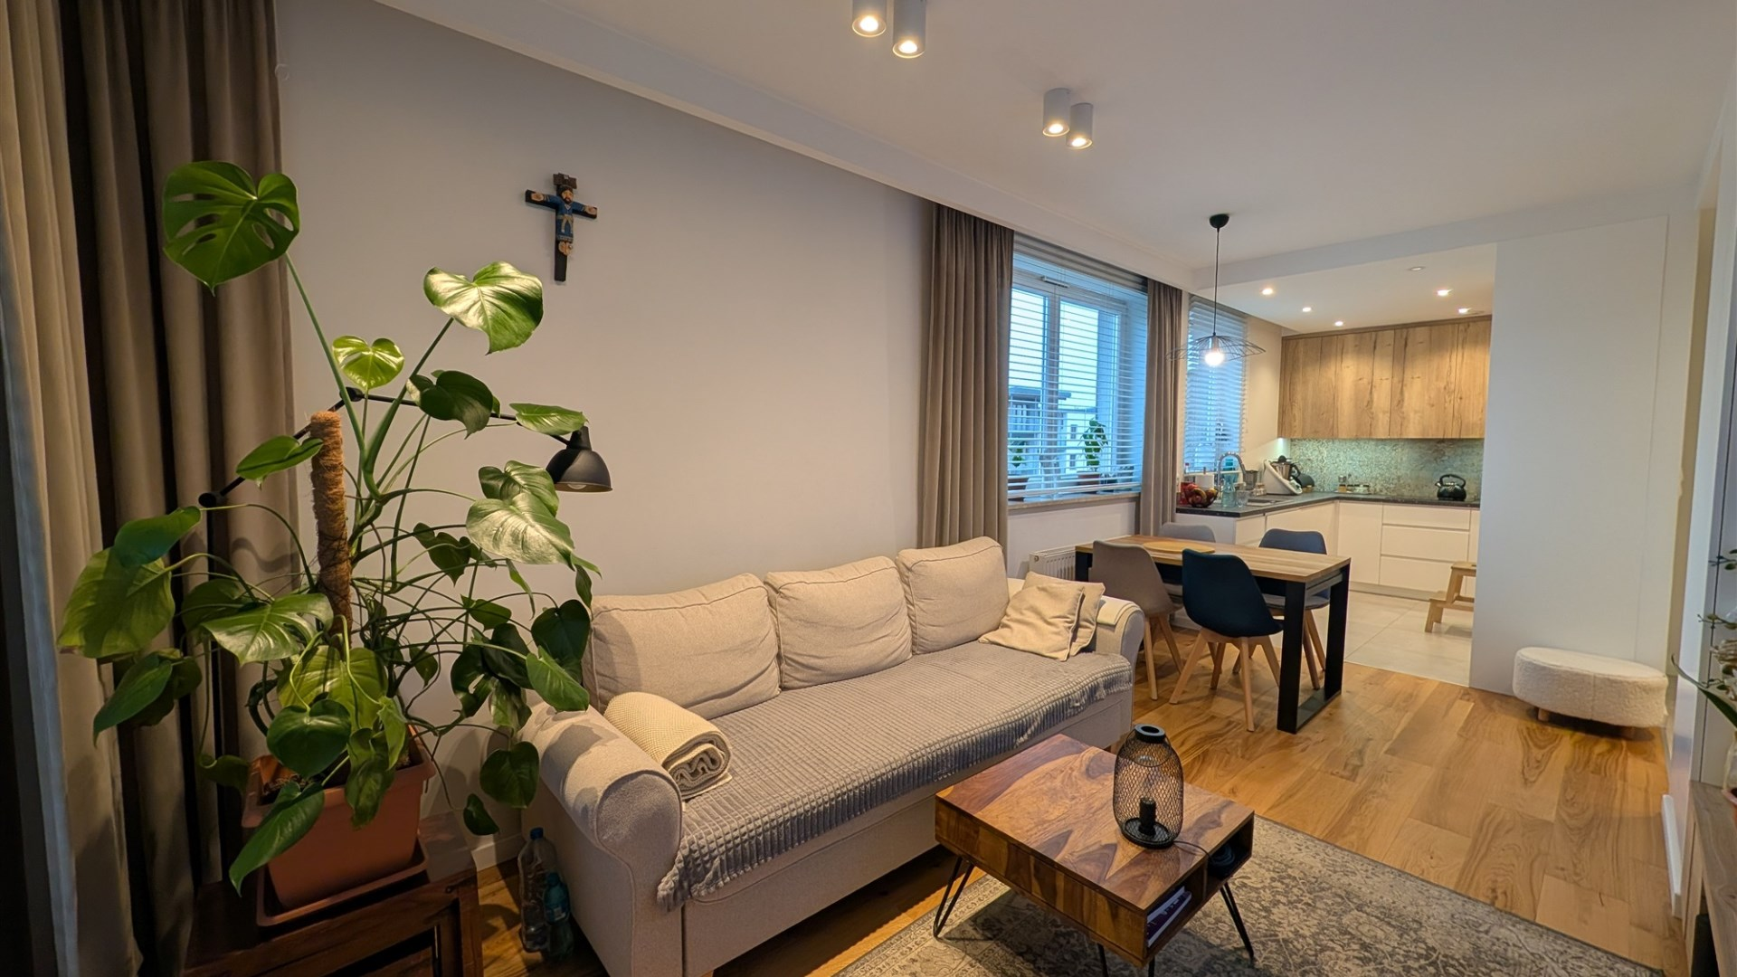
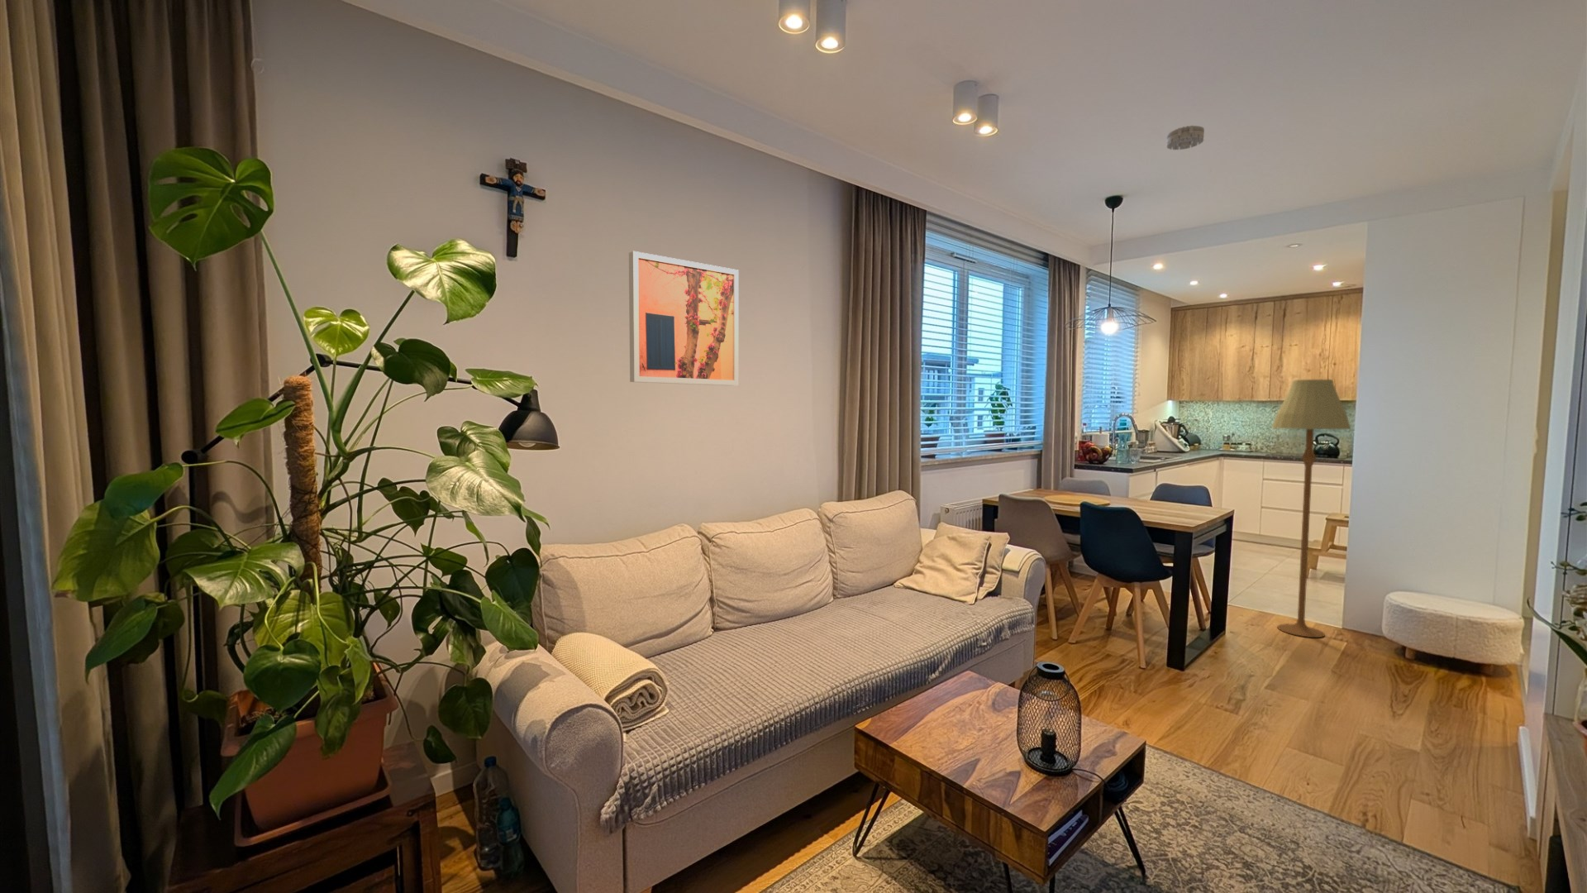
+ floor lamp [1271,378,1352,638]
+ wall art [628,251,740,386]
+ smoke detector [1165,125,1206,150]
